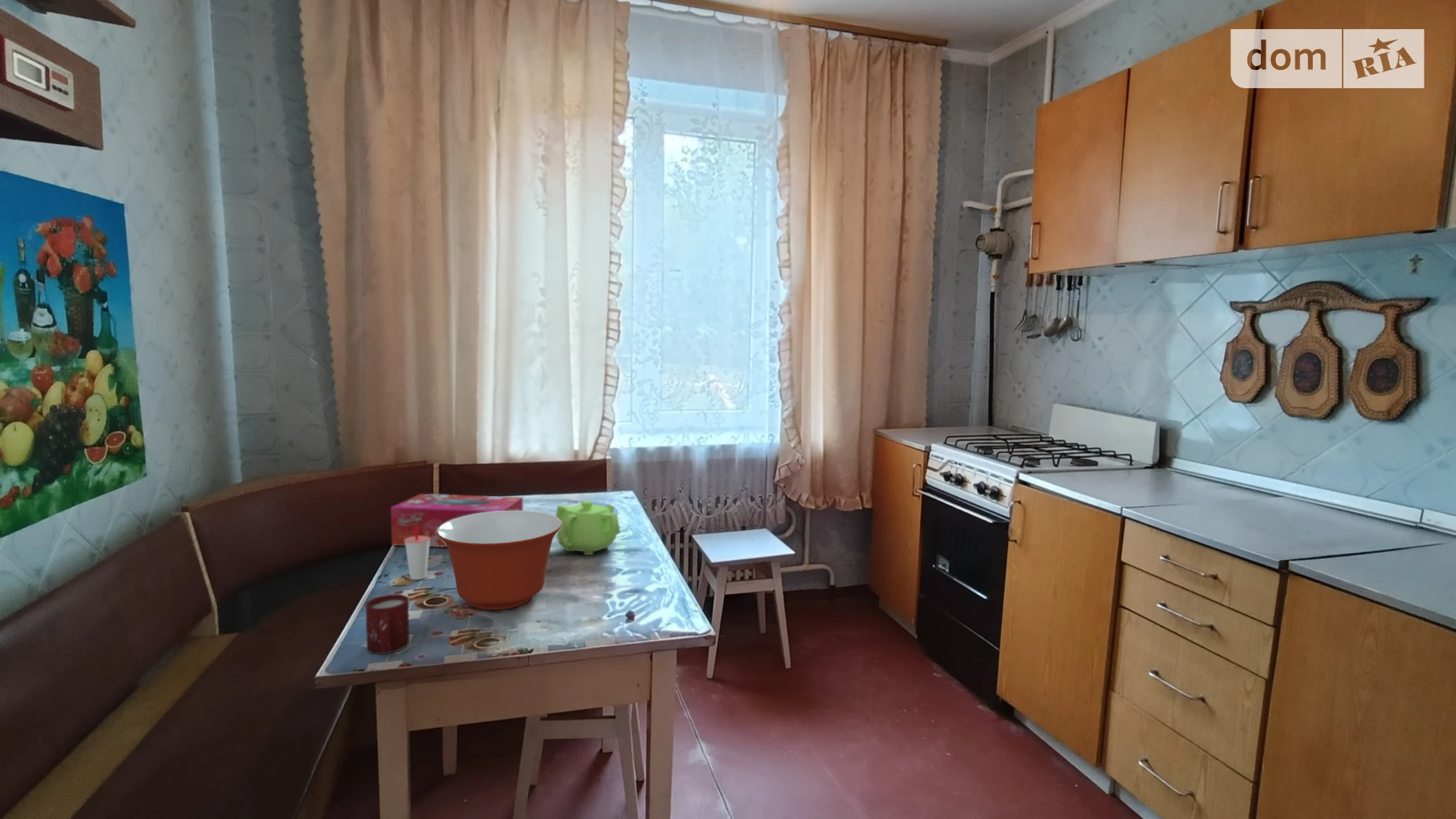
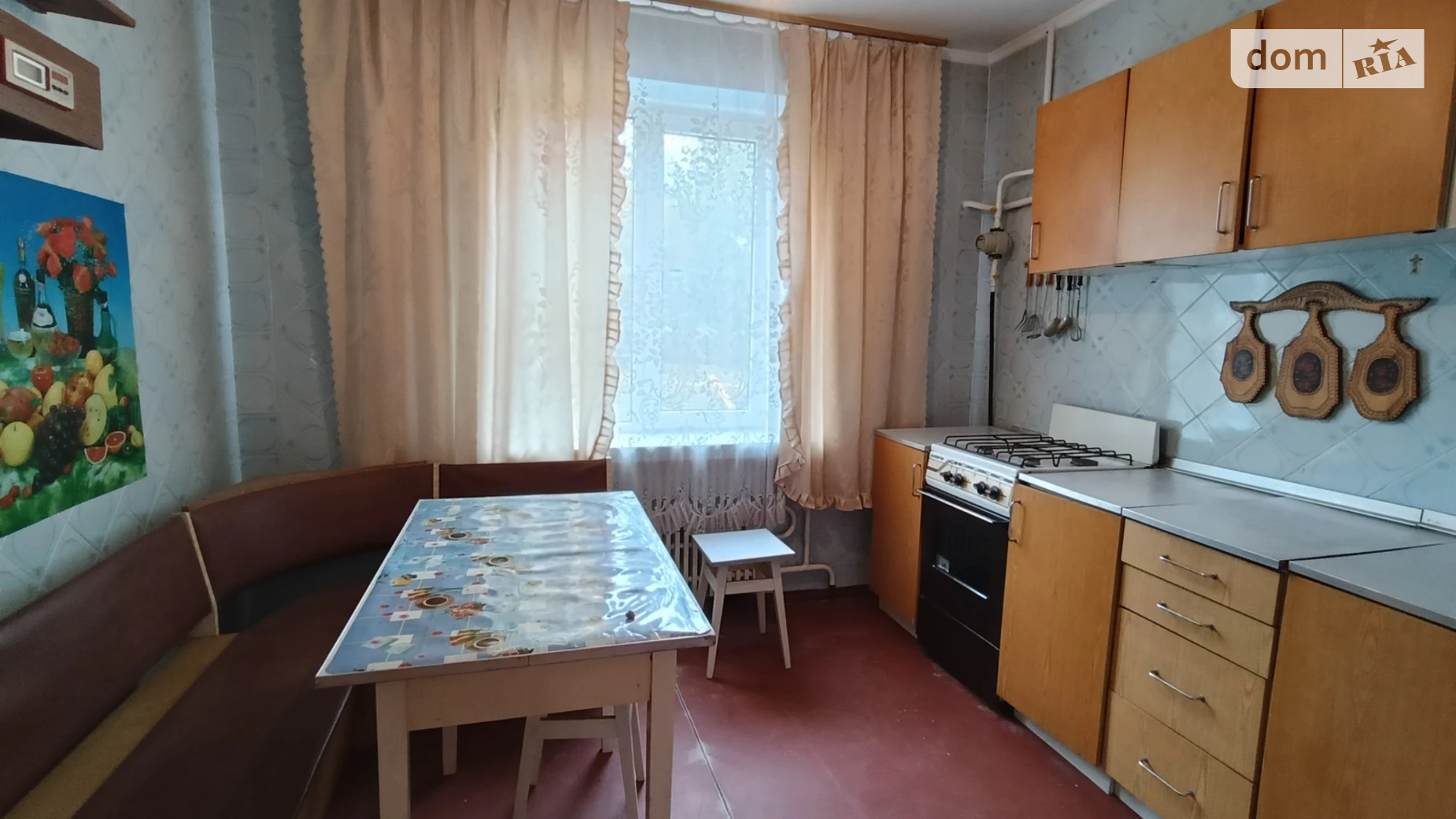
- cup [364,594,410,655]
- teapot [555,500,621,556]
- mixing bowl [436,510,562,611]
- cup [405,526,431,580]
- tissue box [390,493,523,548]
